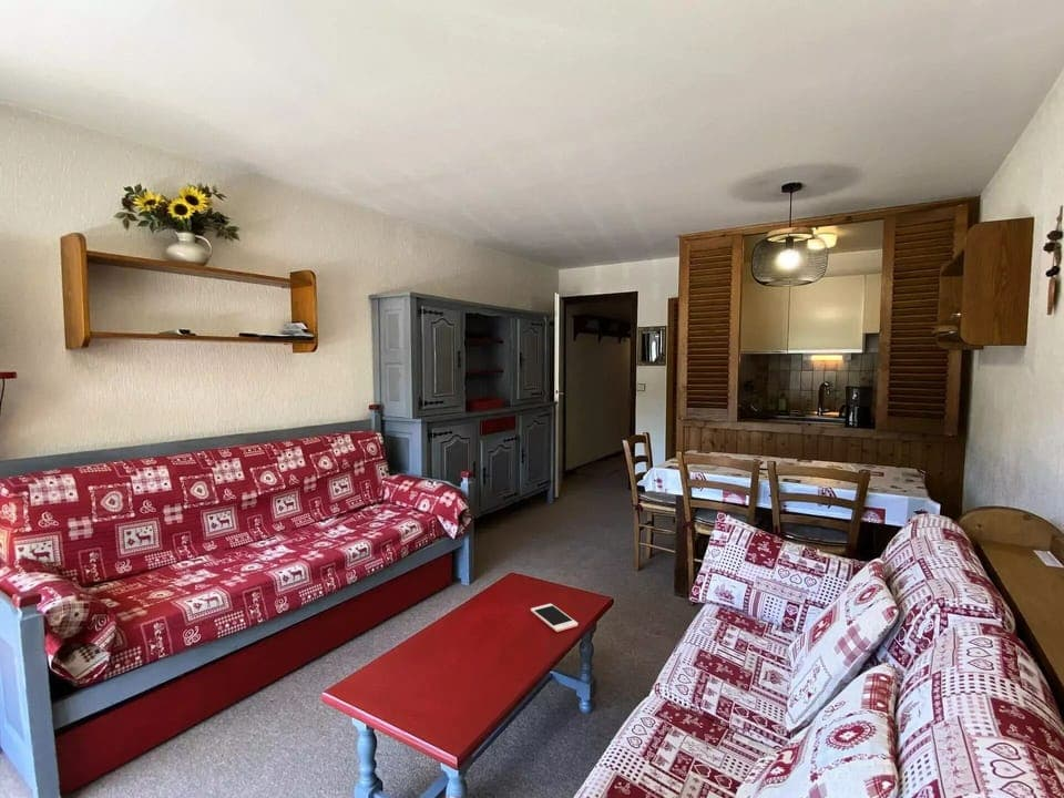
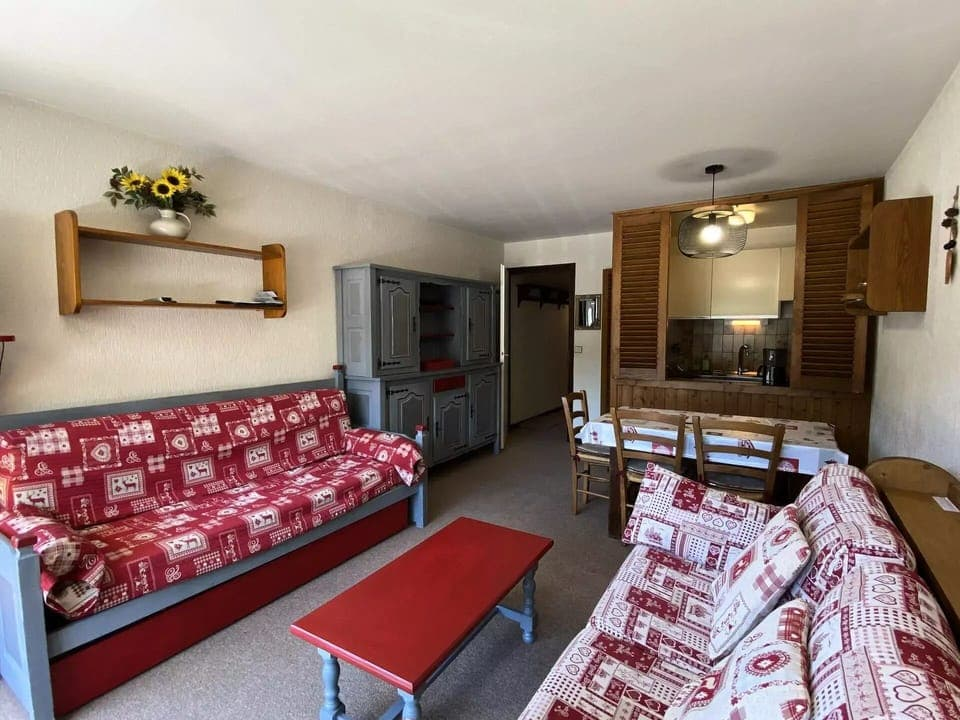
- cell phone [530,603,579,633]
